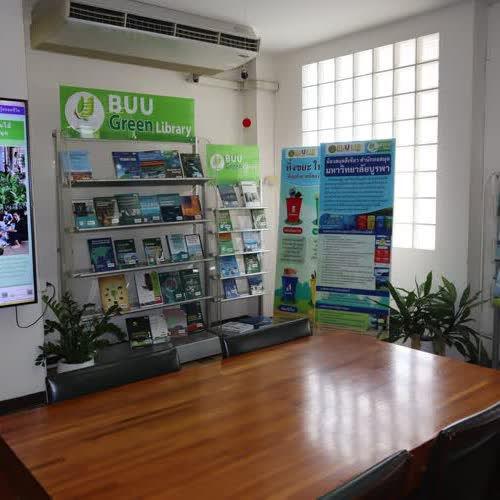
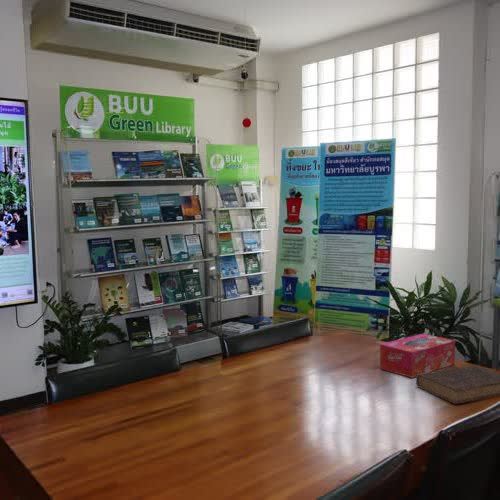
+ tissue box [379,333,456,379]
+ book [415,364,500,405]
